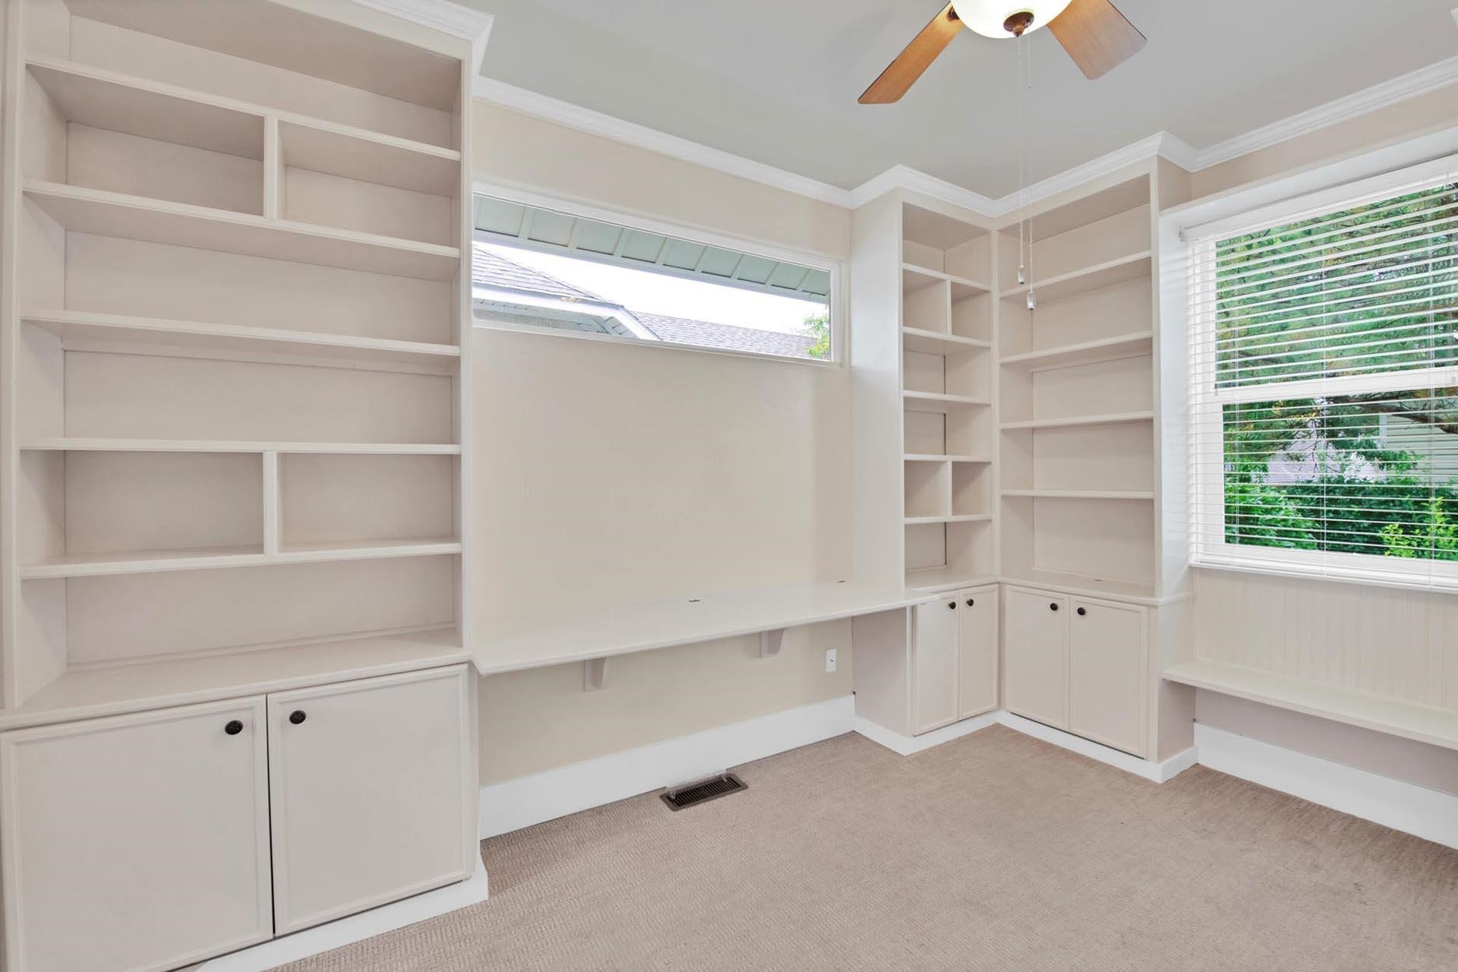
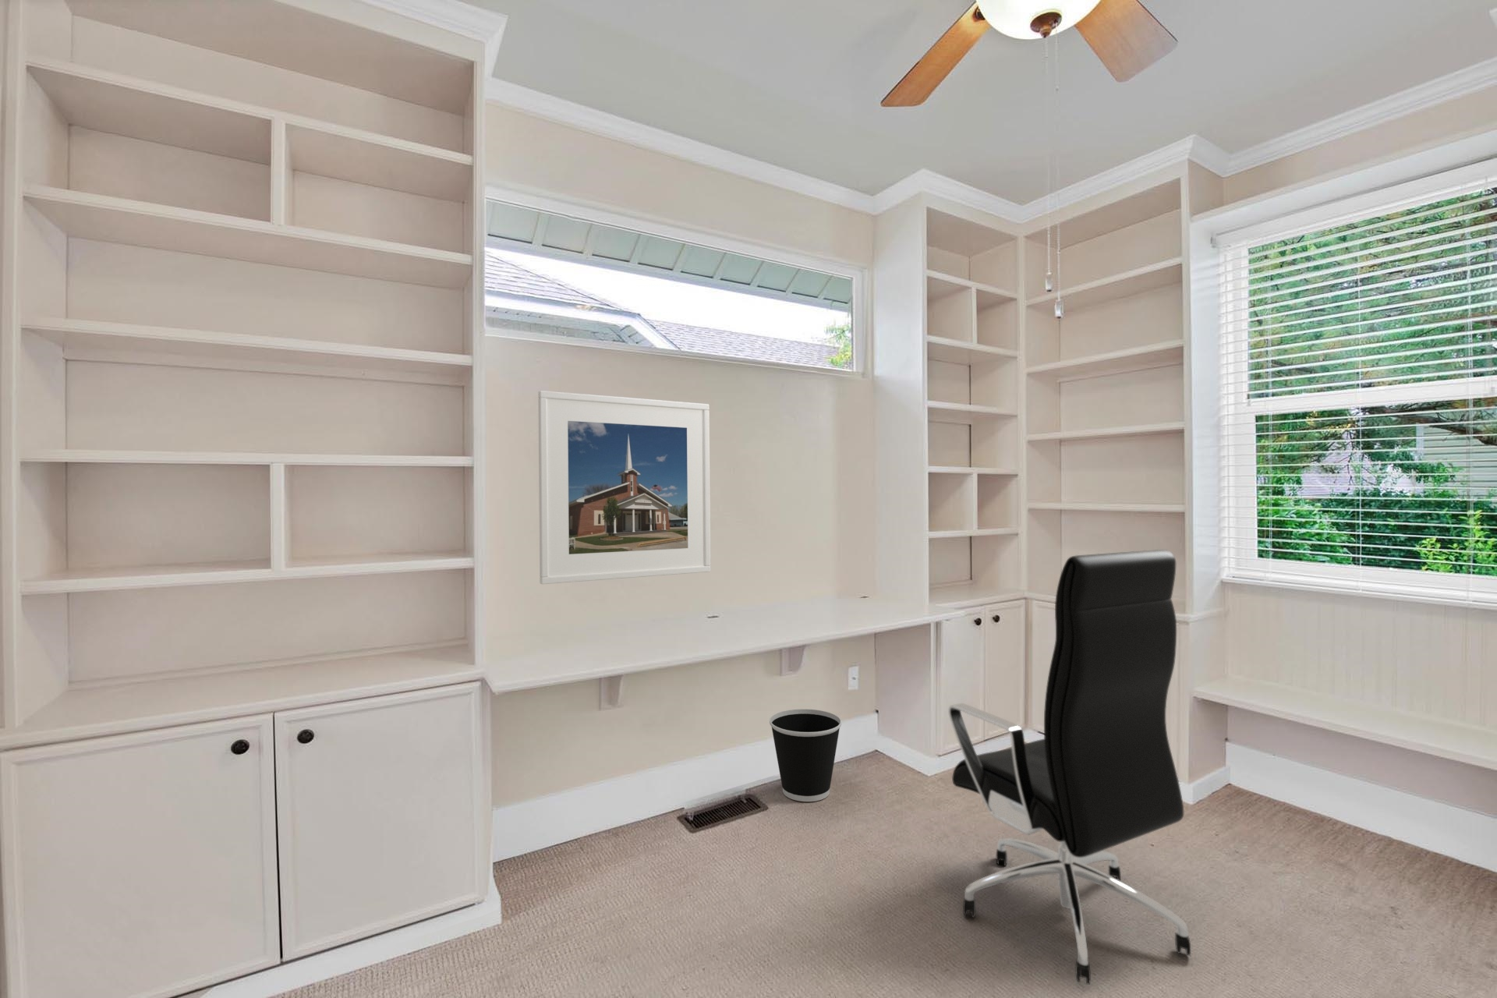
+ office chair [948,549,1192,986]
+ wastebasket [769,708,842,802]
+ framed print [537,390,711,585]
